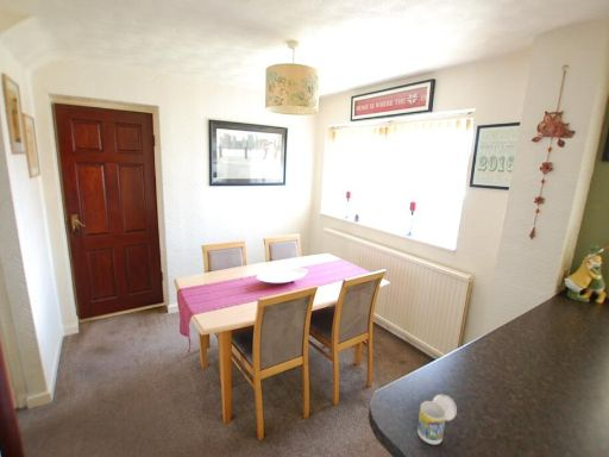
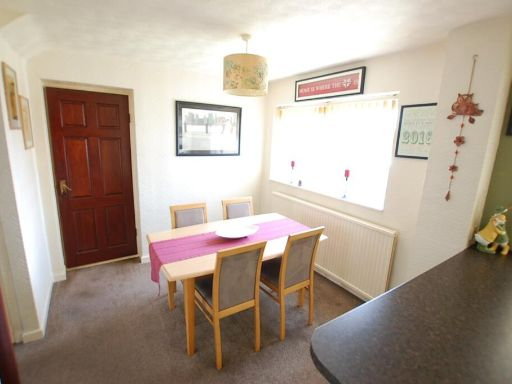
- cup [416,394,458,445]
